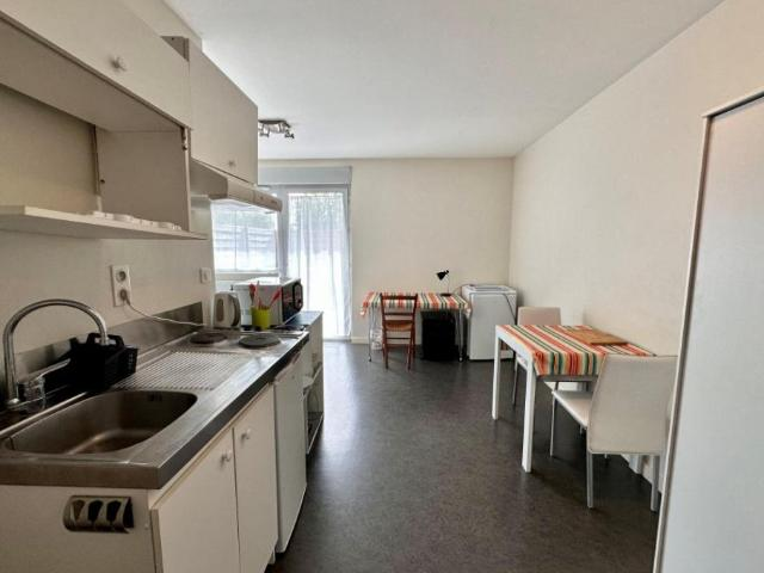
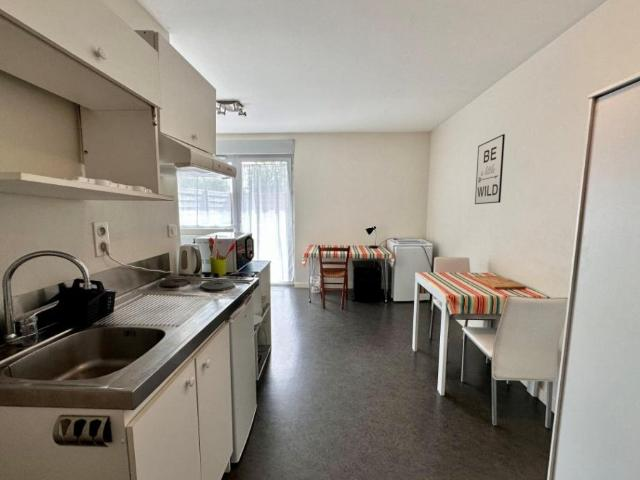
+ wall art [474,133,506,205]
